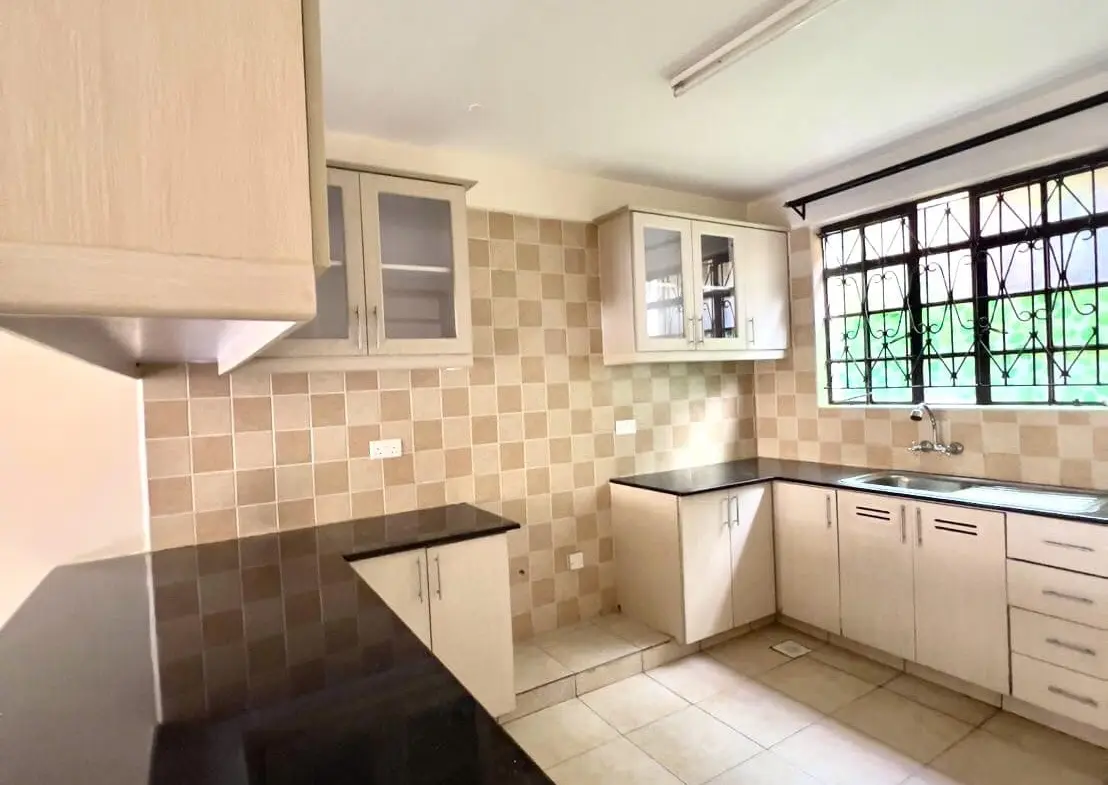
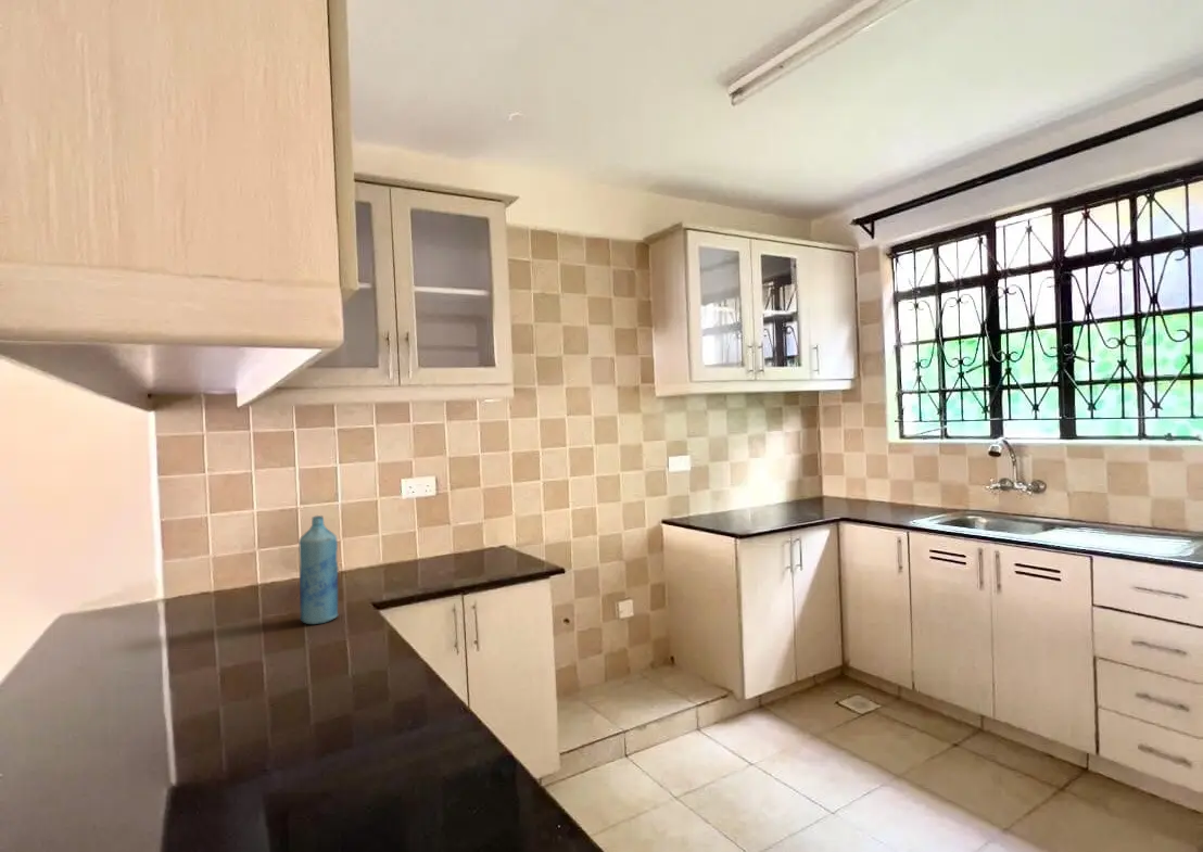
+ bottle [297,514,340,625]
